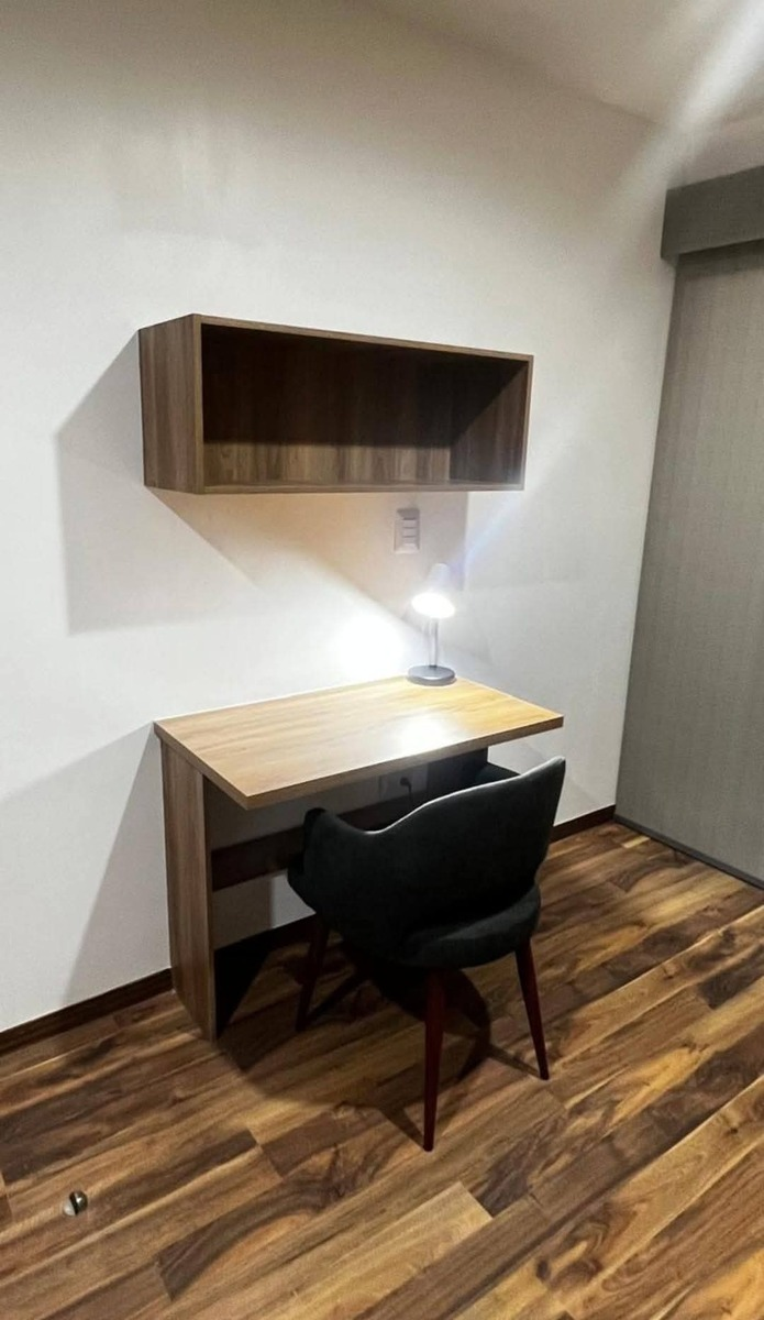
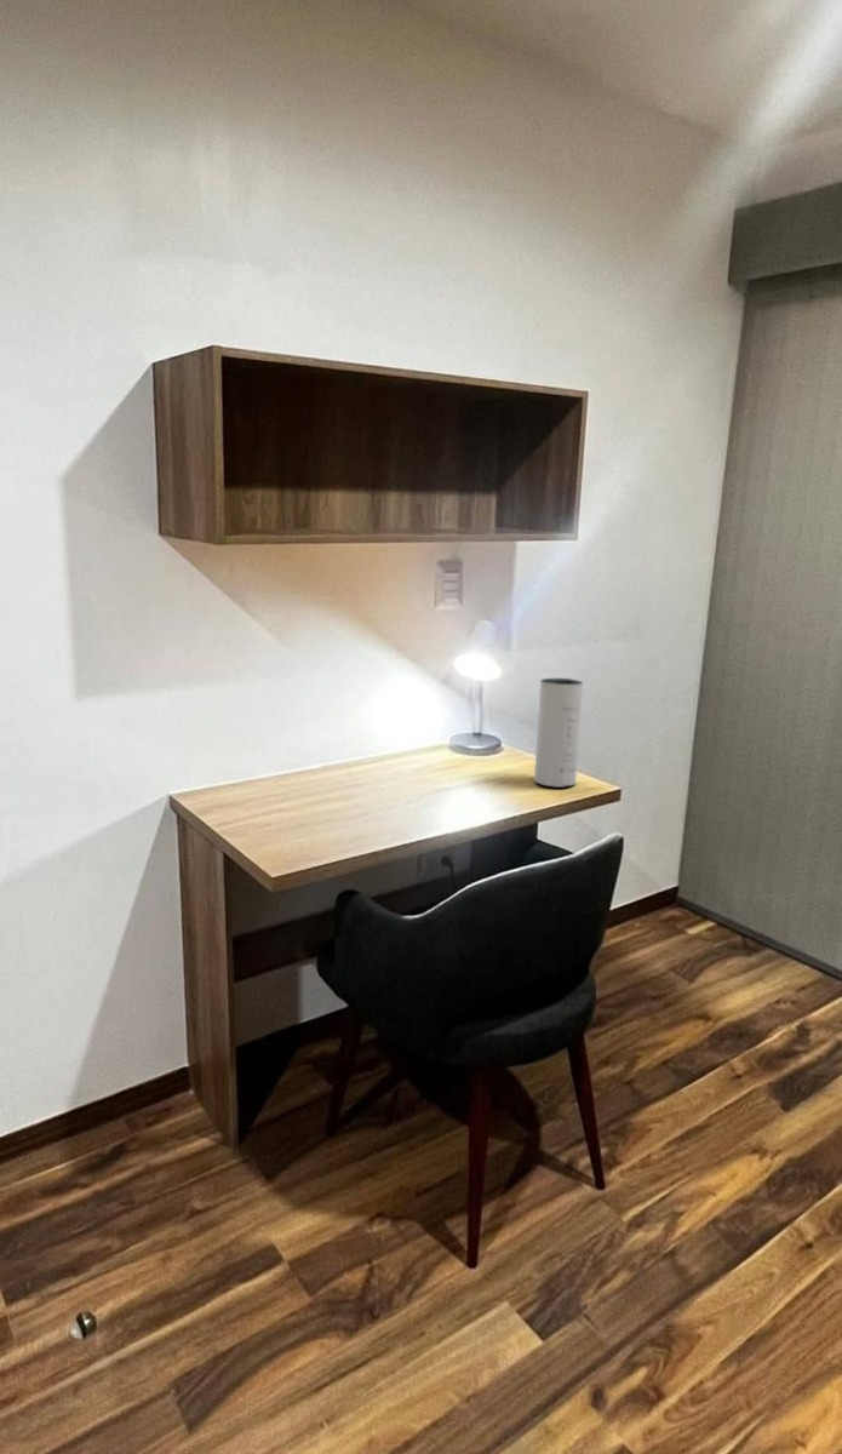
+ speaker [533,677,584,789]
